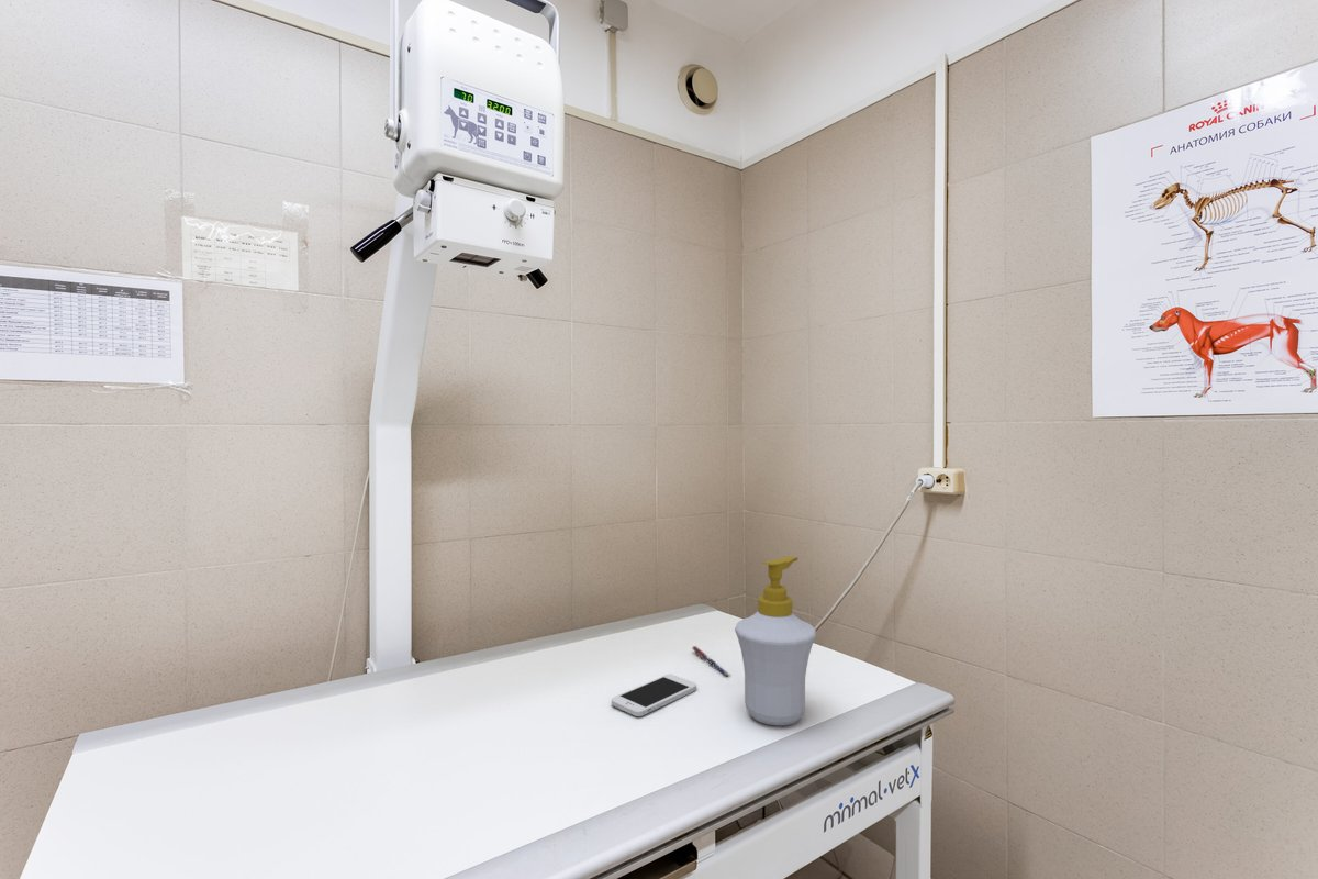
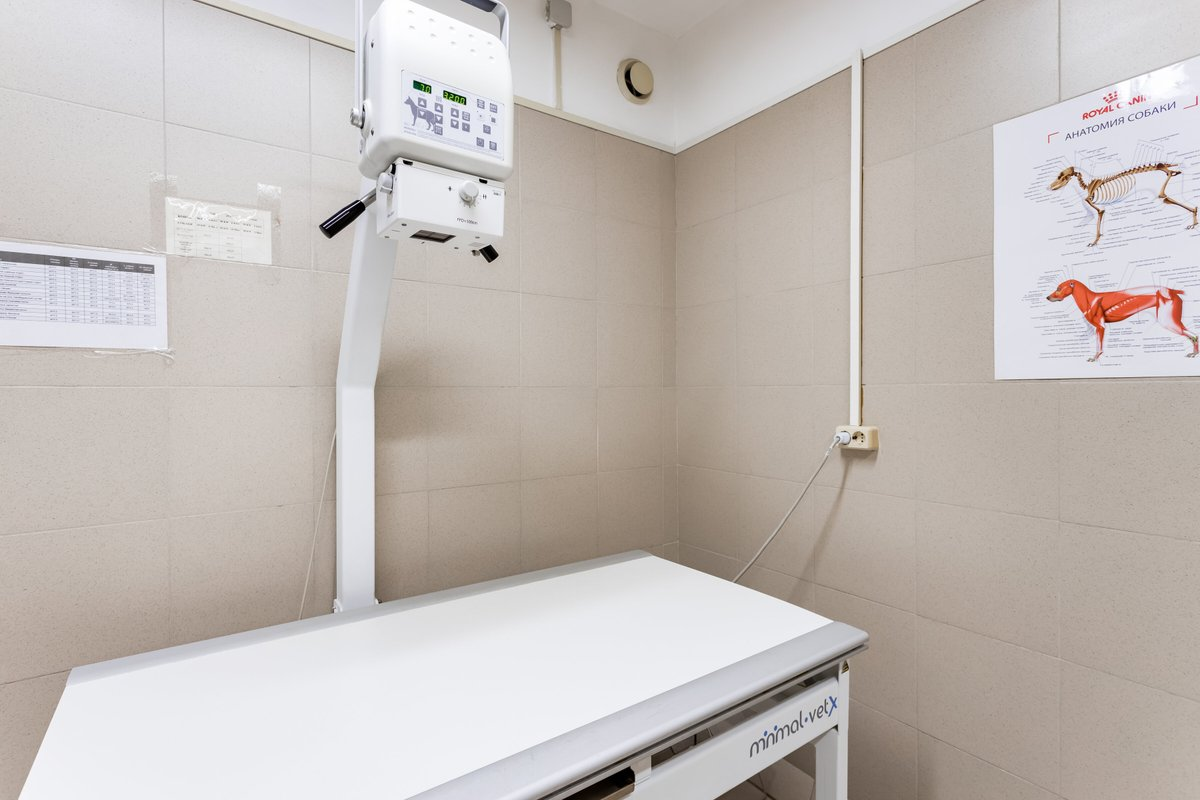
- smartphone [611,674,697,717]
- pen [691,645,730,678]
- soap bottle [734,556,817,726]
